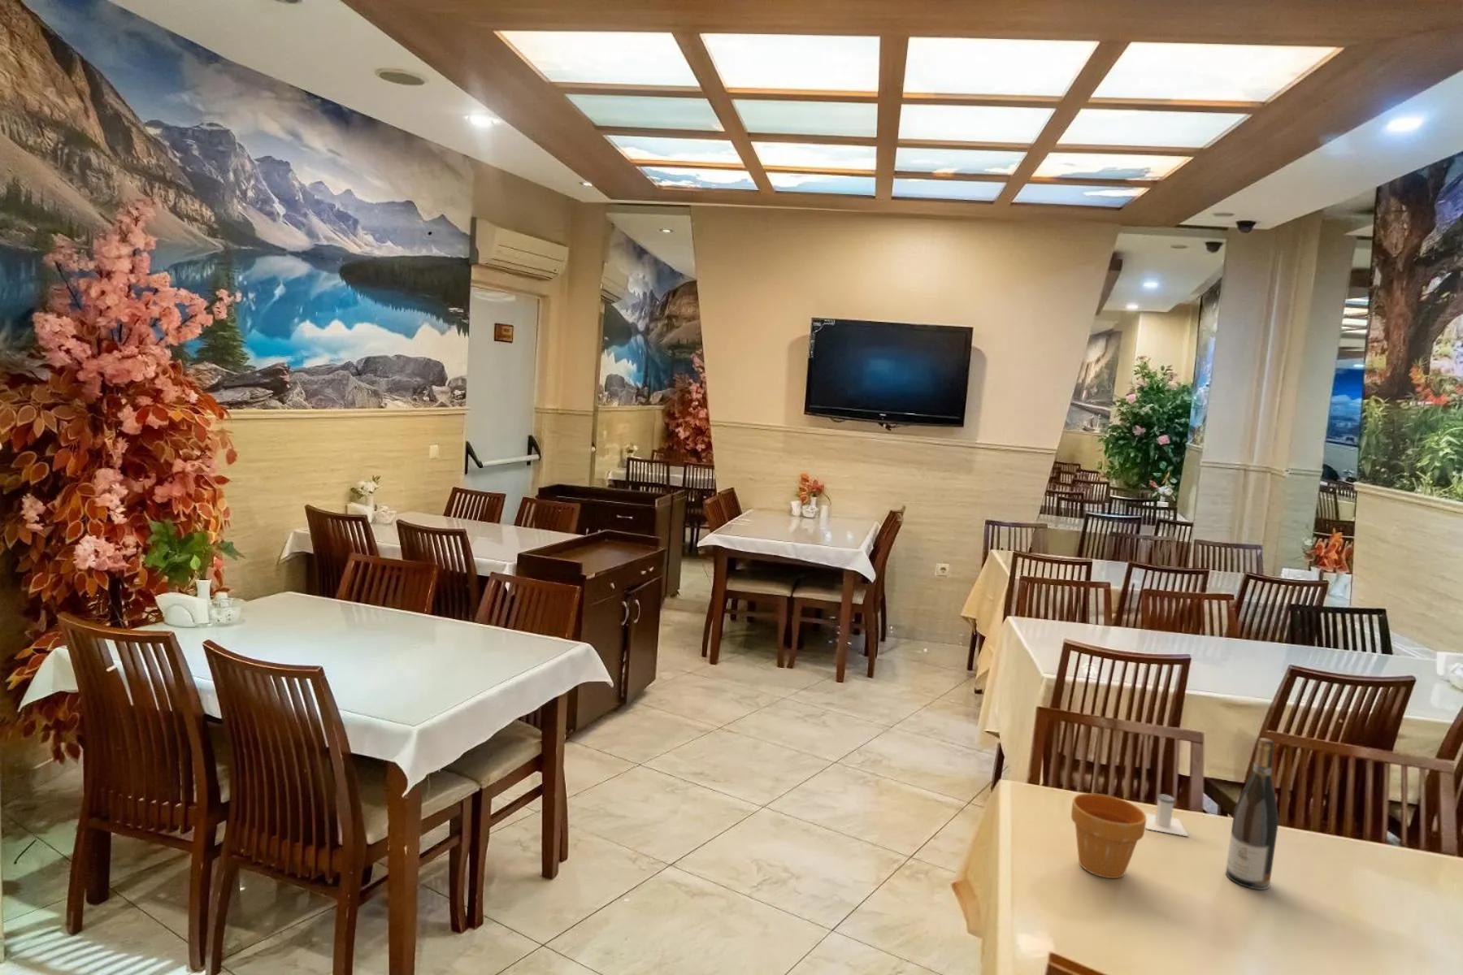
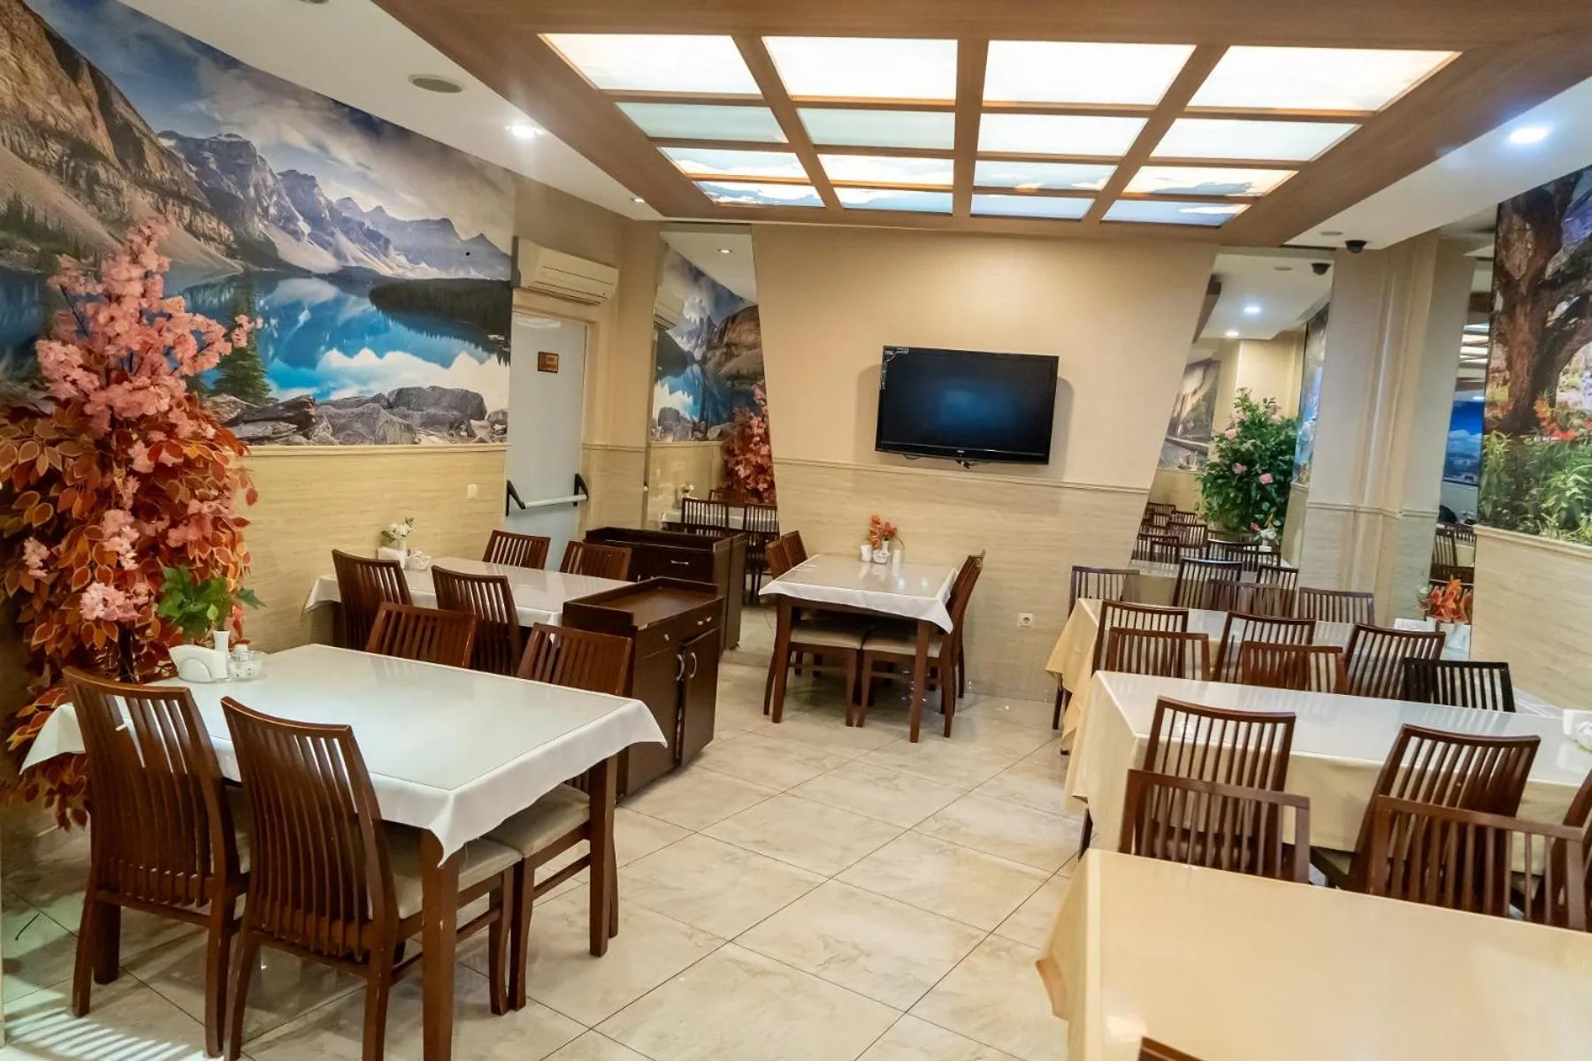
- flower pot [1070,792,1147,879]
- wine bottle [1225,737,1279,890]
- salt shaker [1144,793,1189,837]
